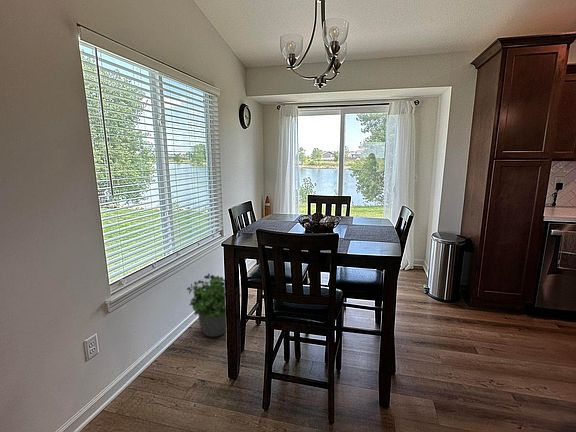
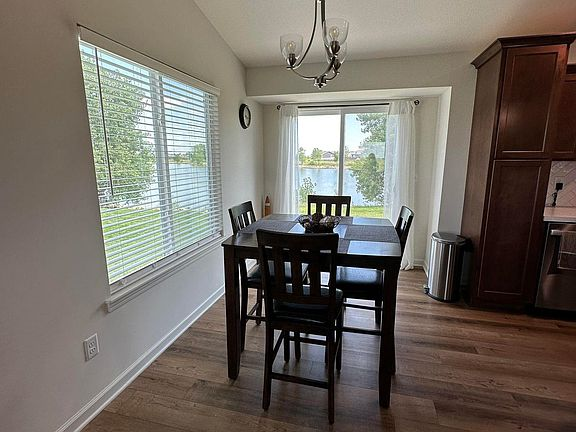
- potted plant [186,273,227,338]
